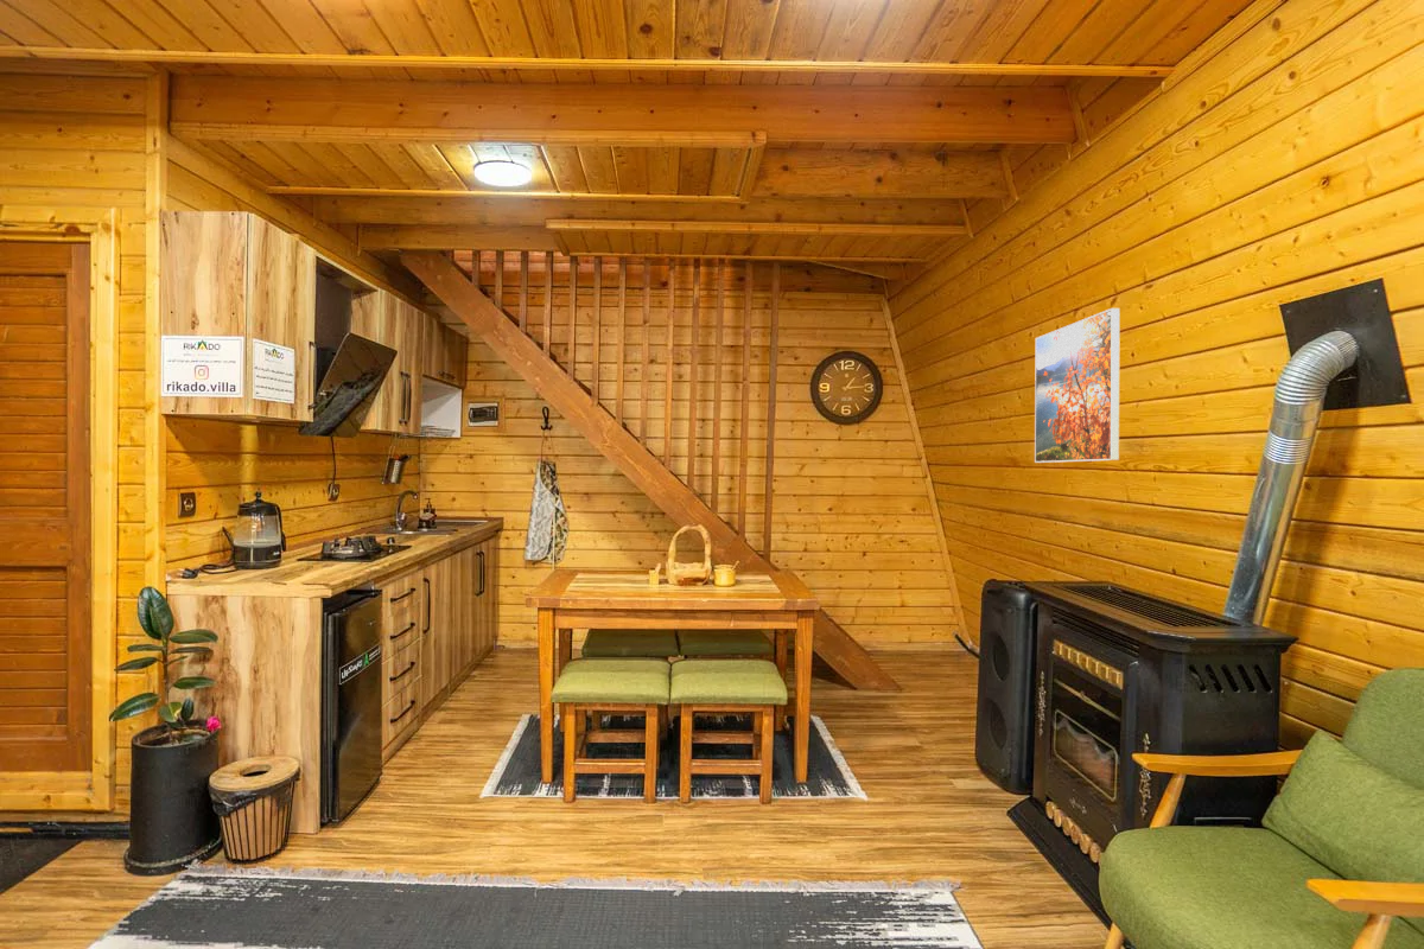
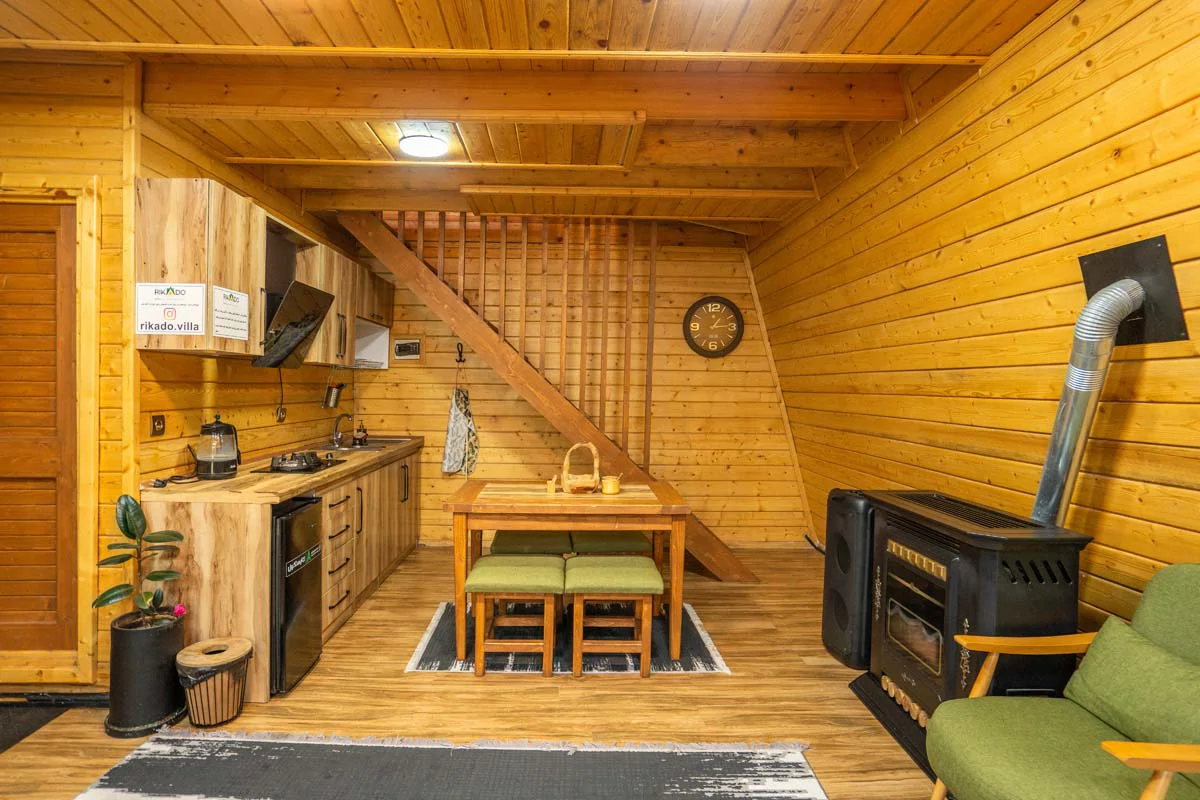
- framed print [1034,307,1121,464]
